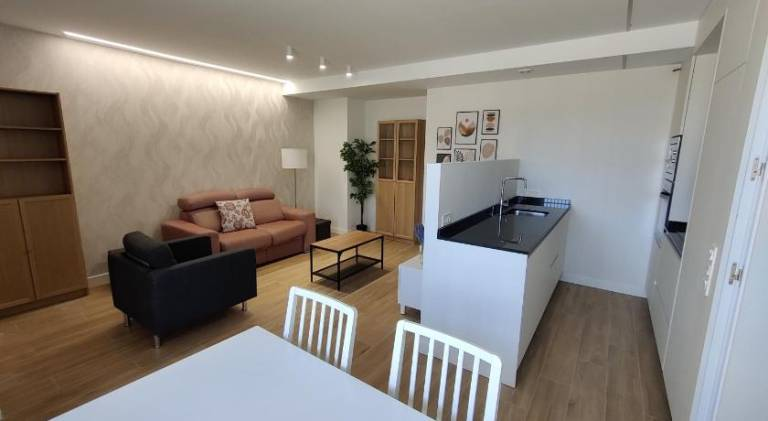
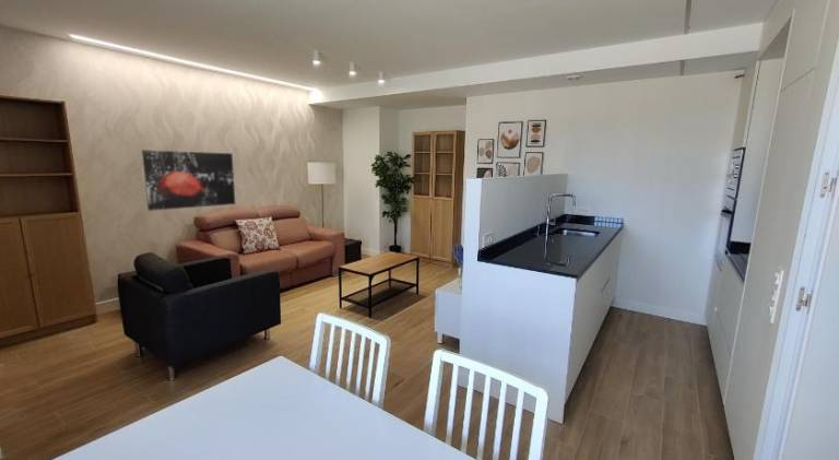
+ wall art [141,149,236,212]
